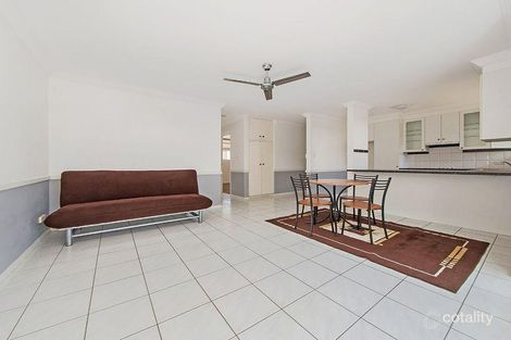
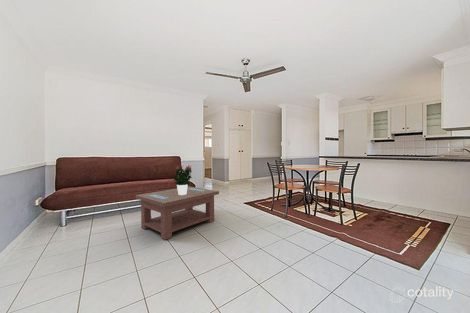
+ coffee table [135,186,220,241]
+ potted flower [173,164,193,195]
